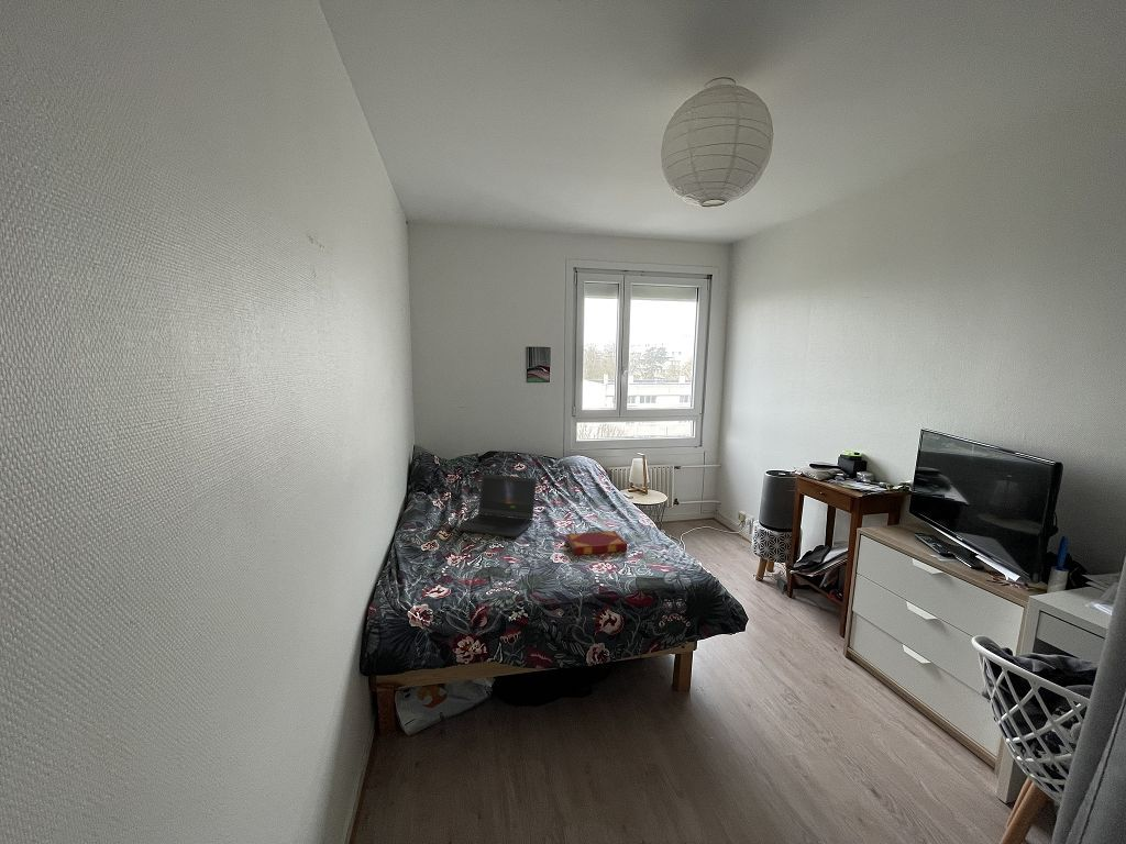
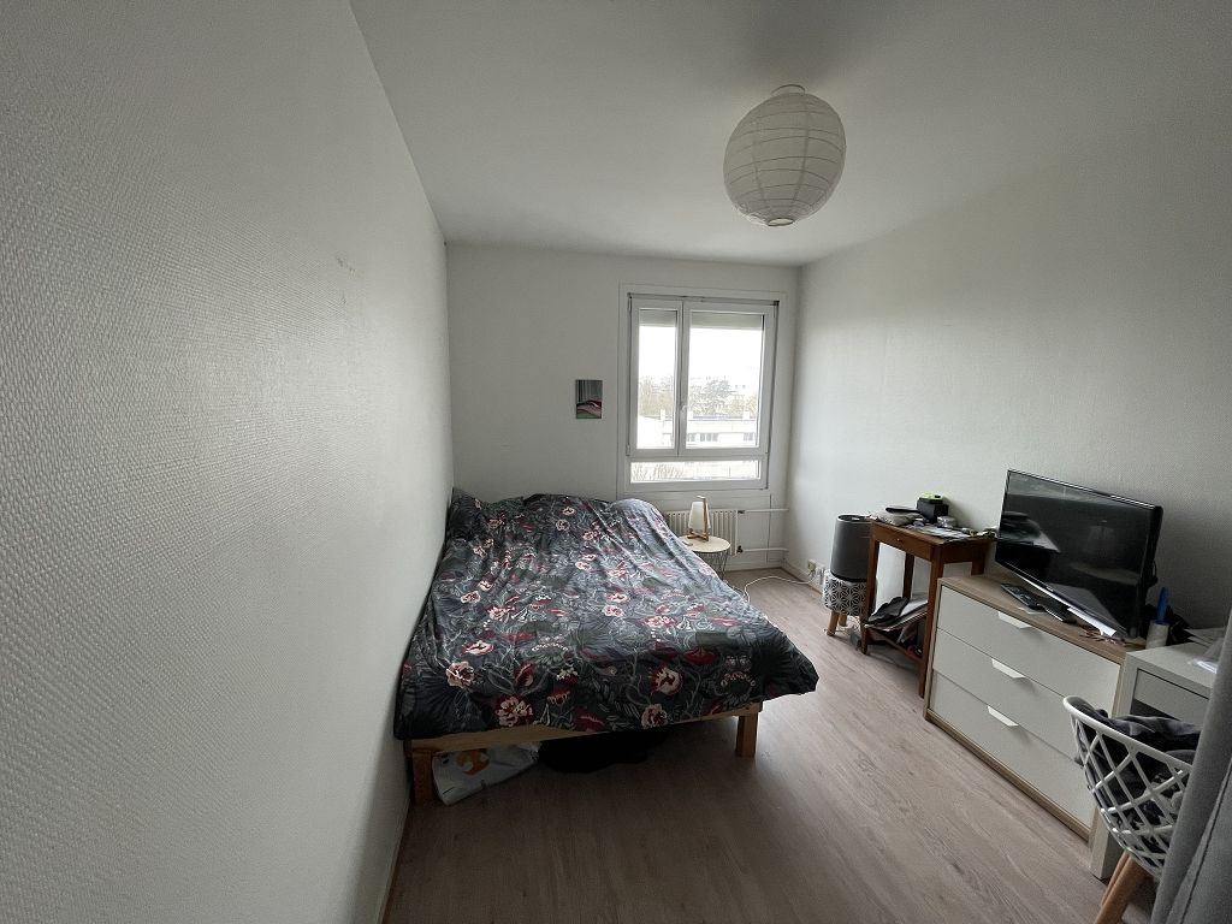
- laptop computer [459,473,538,538]
- hardback book [564,530,628,556]
